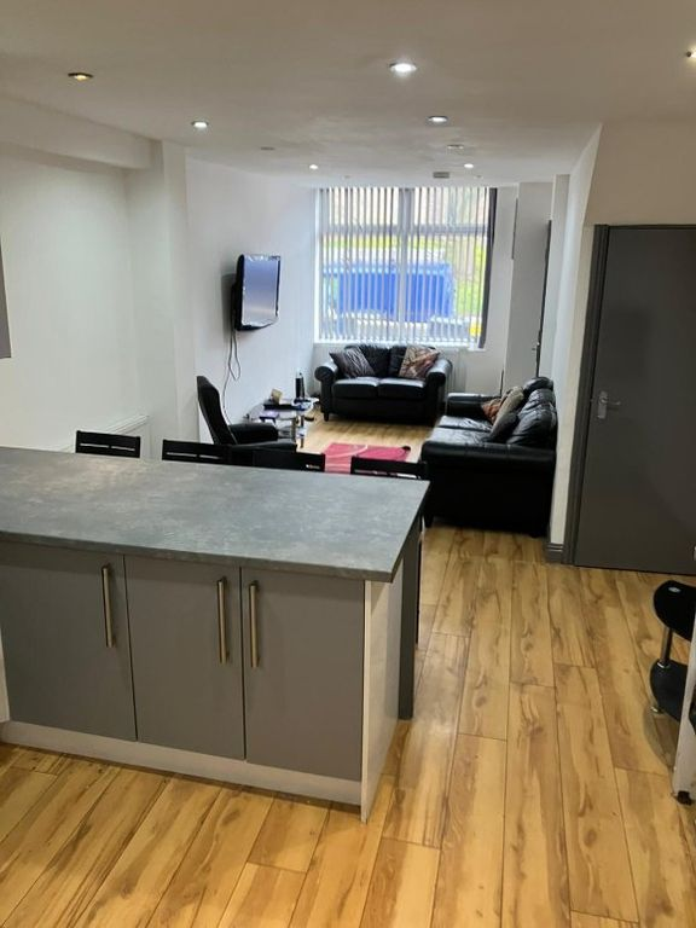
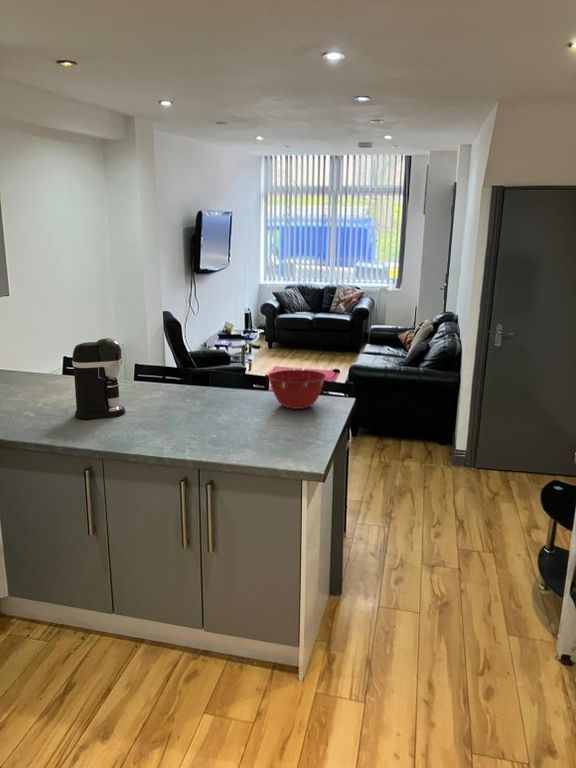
+ coffee maker [71,337,126,420]
+ mixing bowl [267,369,327,410]
